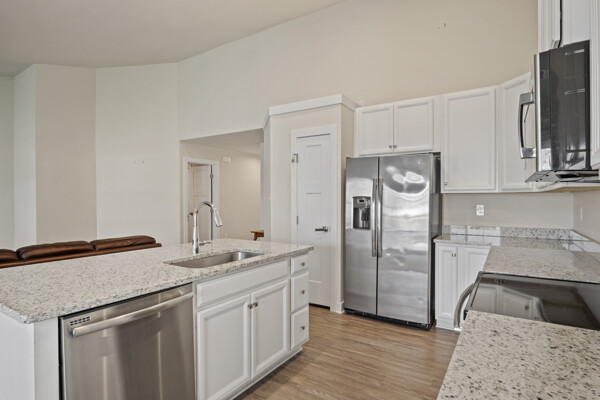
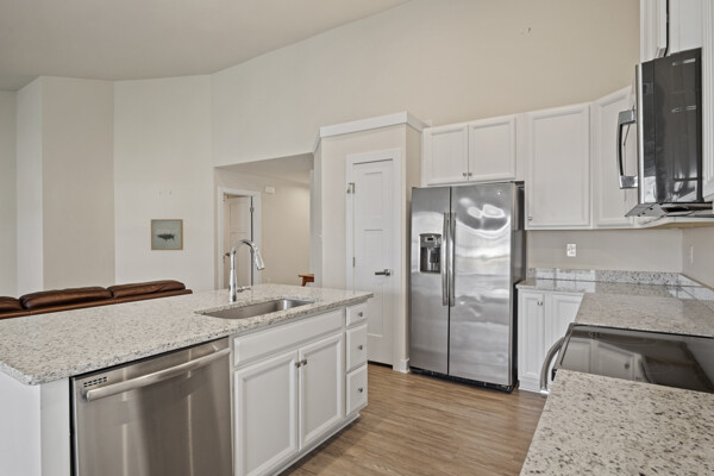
+ wall art [150,218,184,251]
